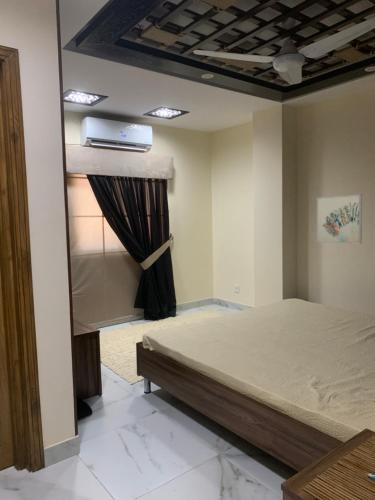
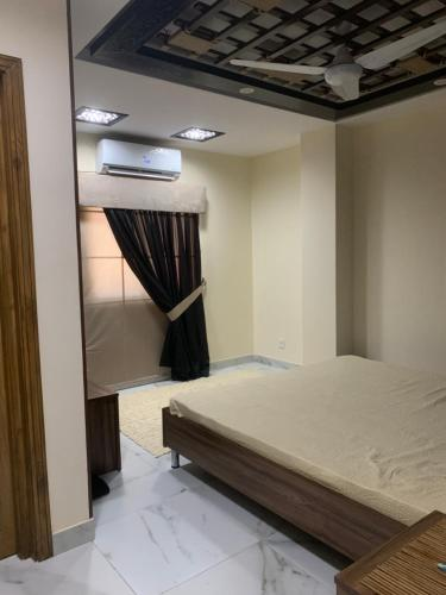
- wall art [316,193,363,245]
